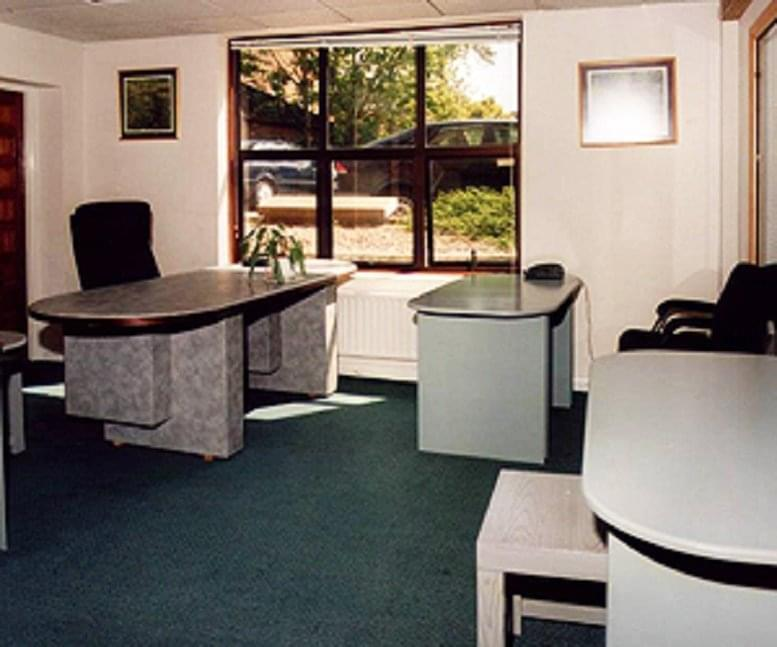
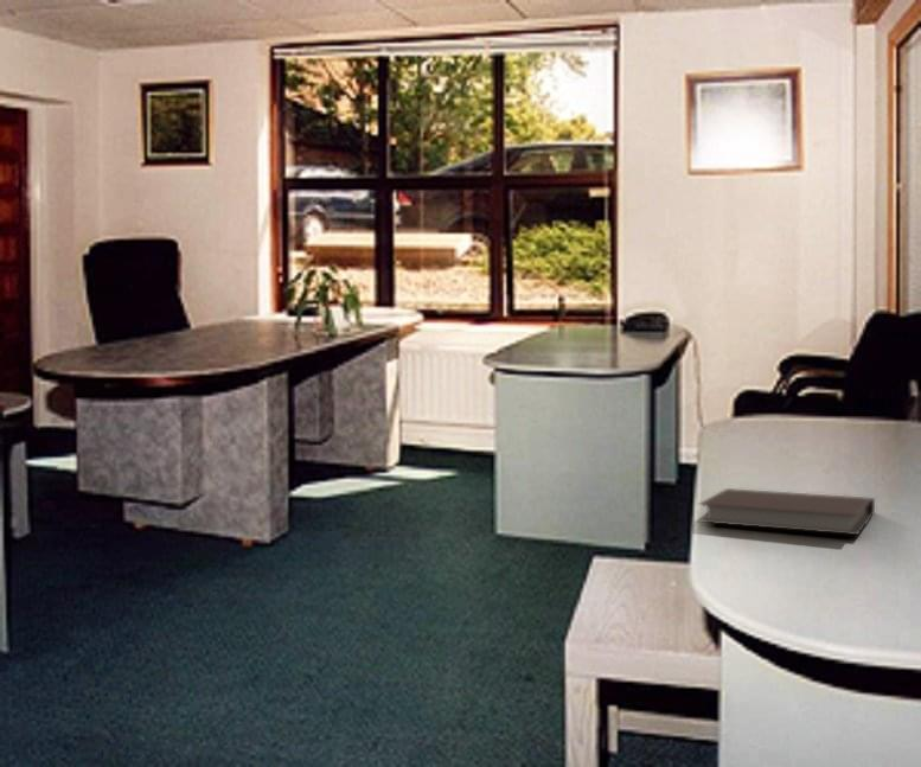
+ notebook [697,487,876,536]
